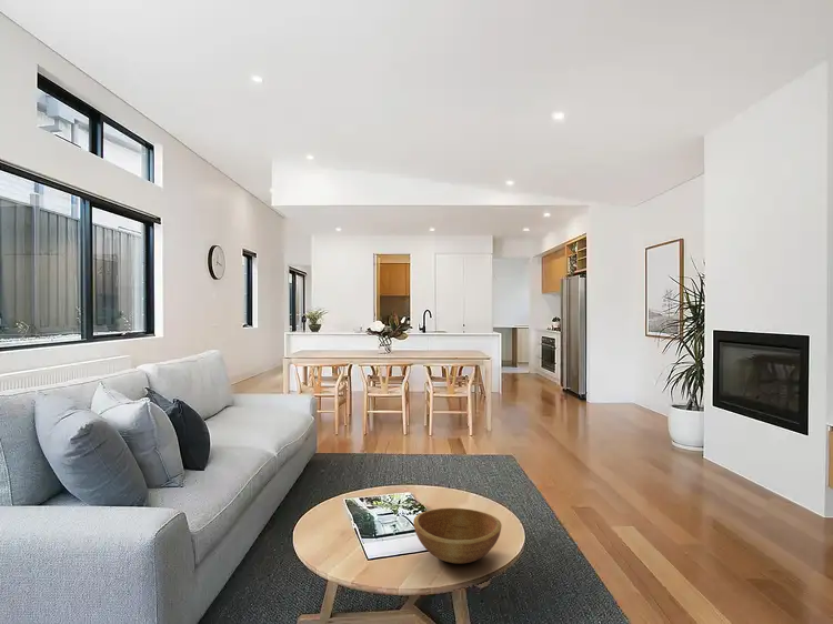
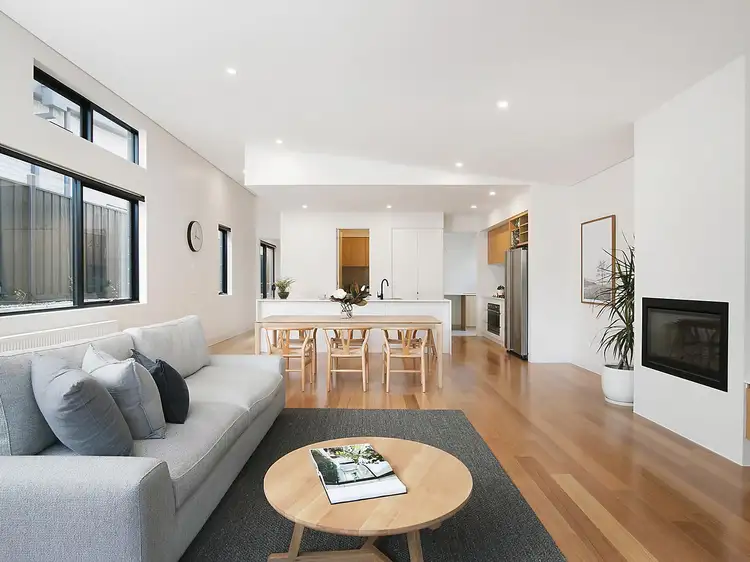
- wooden bowl [412,507,502,564]
